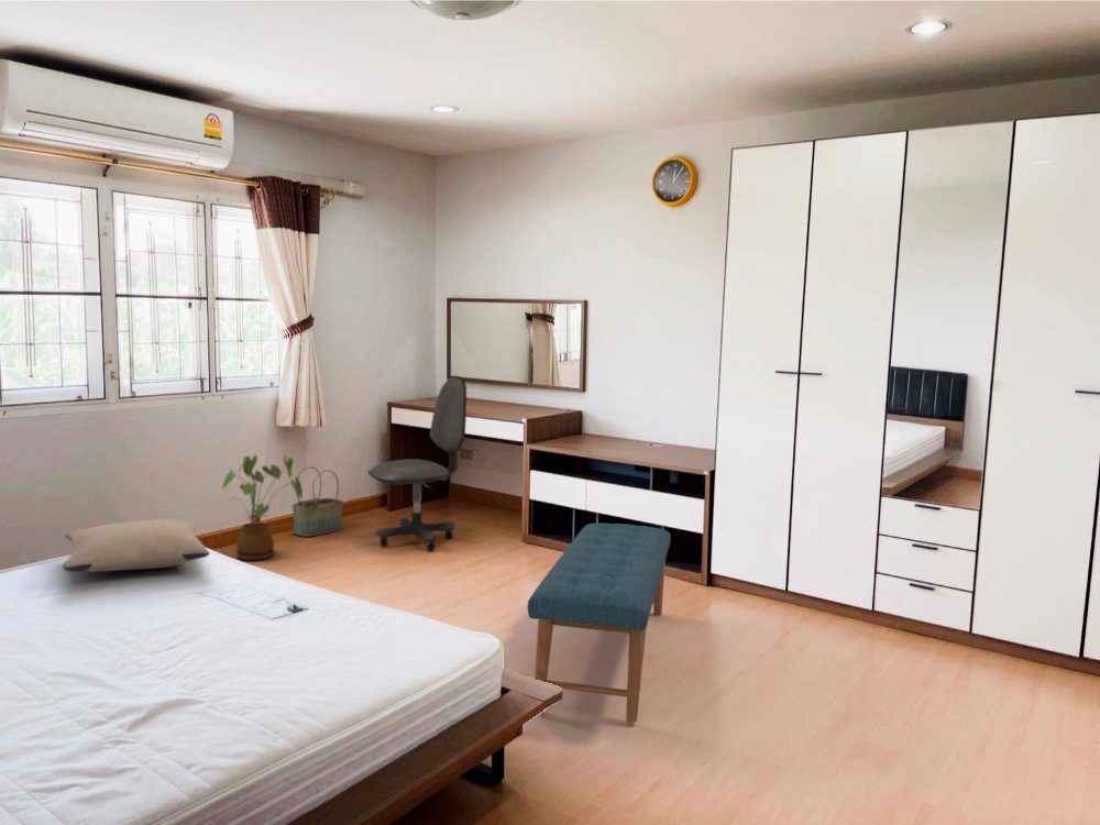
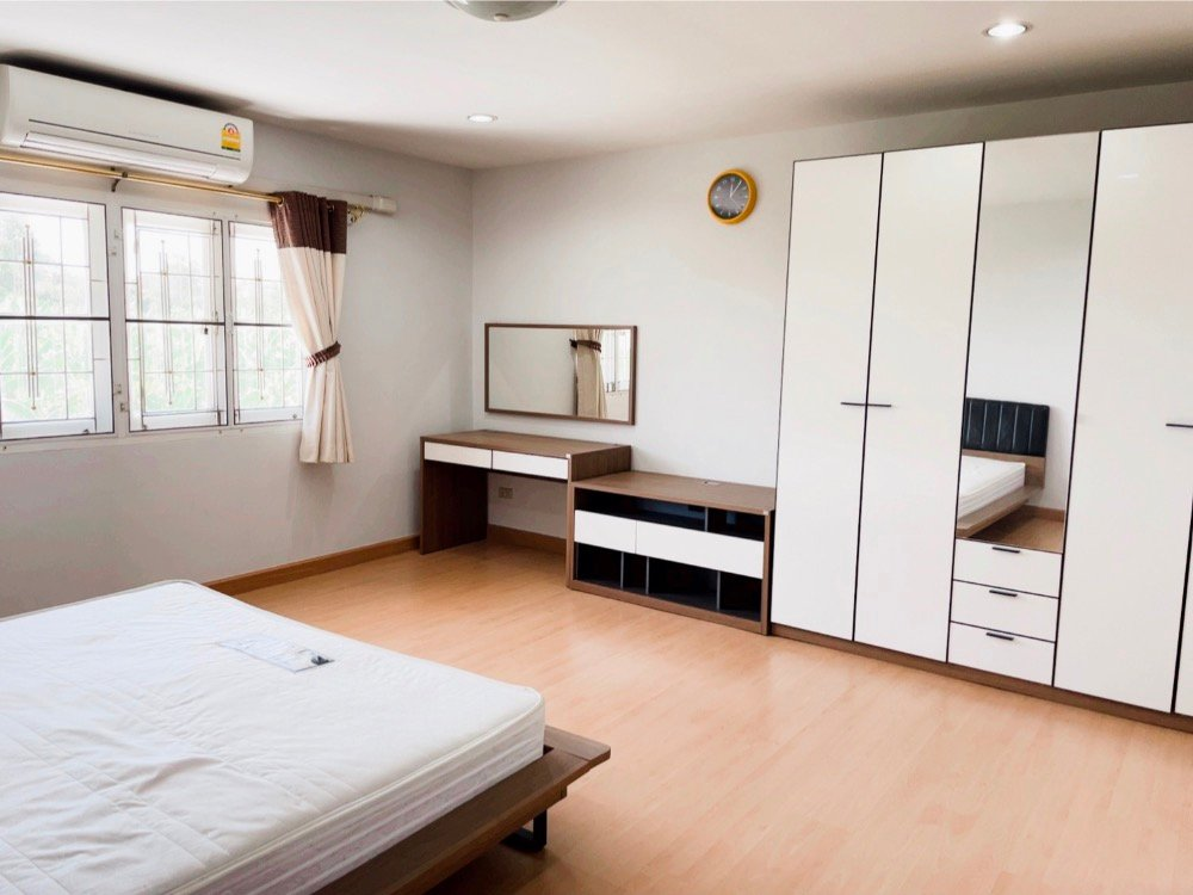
- pillow [62,518,210,572]
- bench [527,522,672,724]
- house plant [220,454,304,561]
- office chair [367,375,468,552]
- basket [292,465,344,538]
